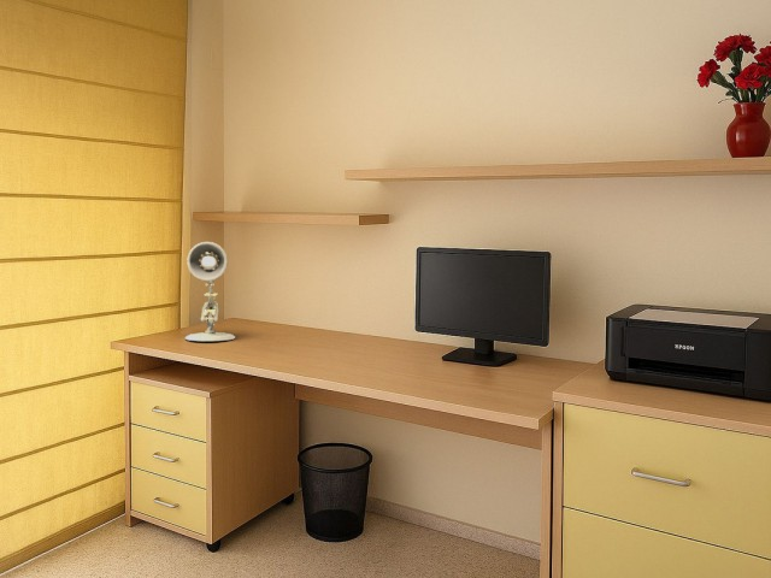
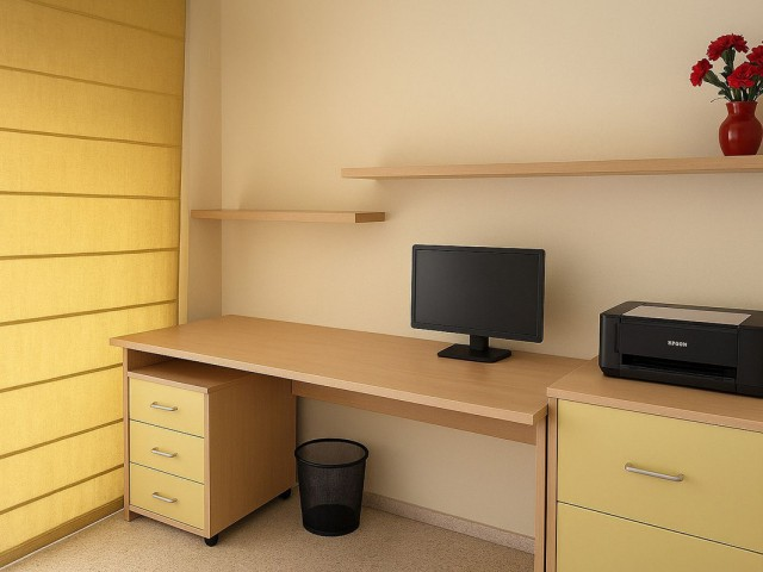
- desk lamp [184,241,236,342]
